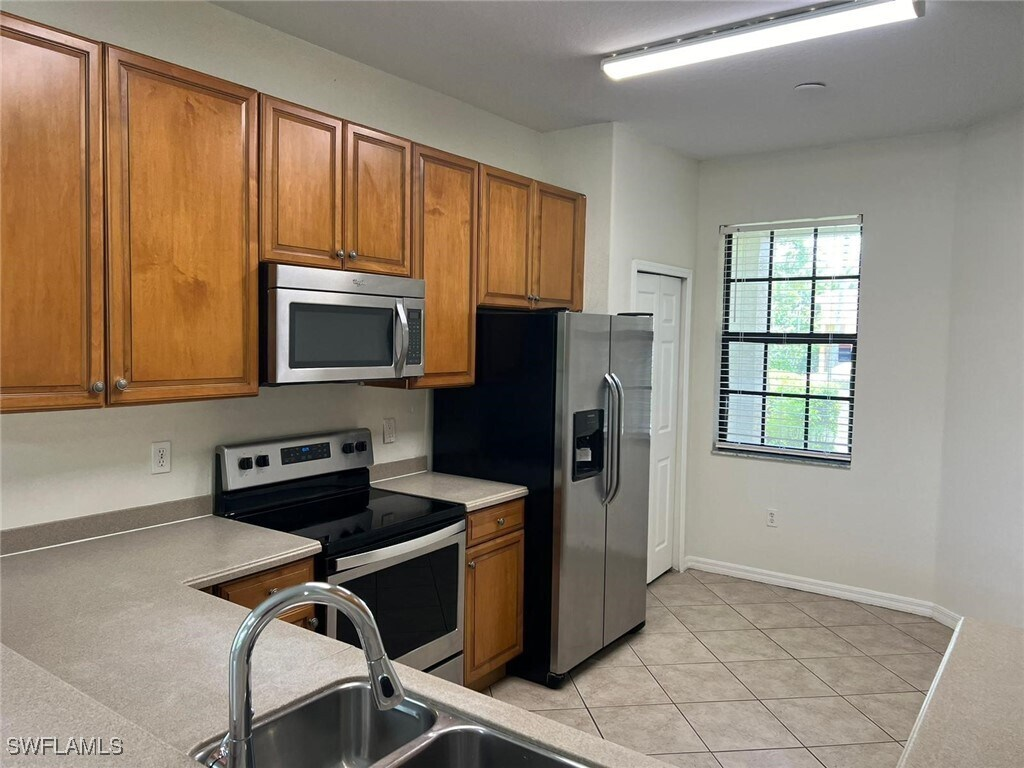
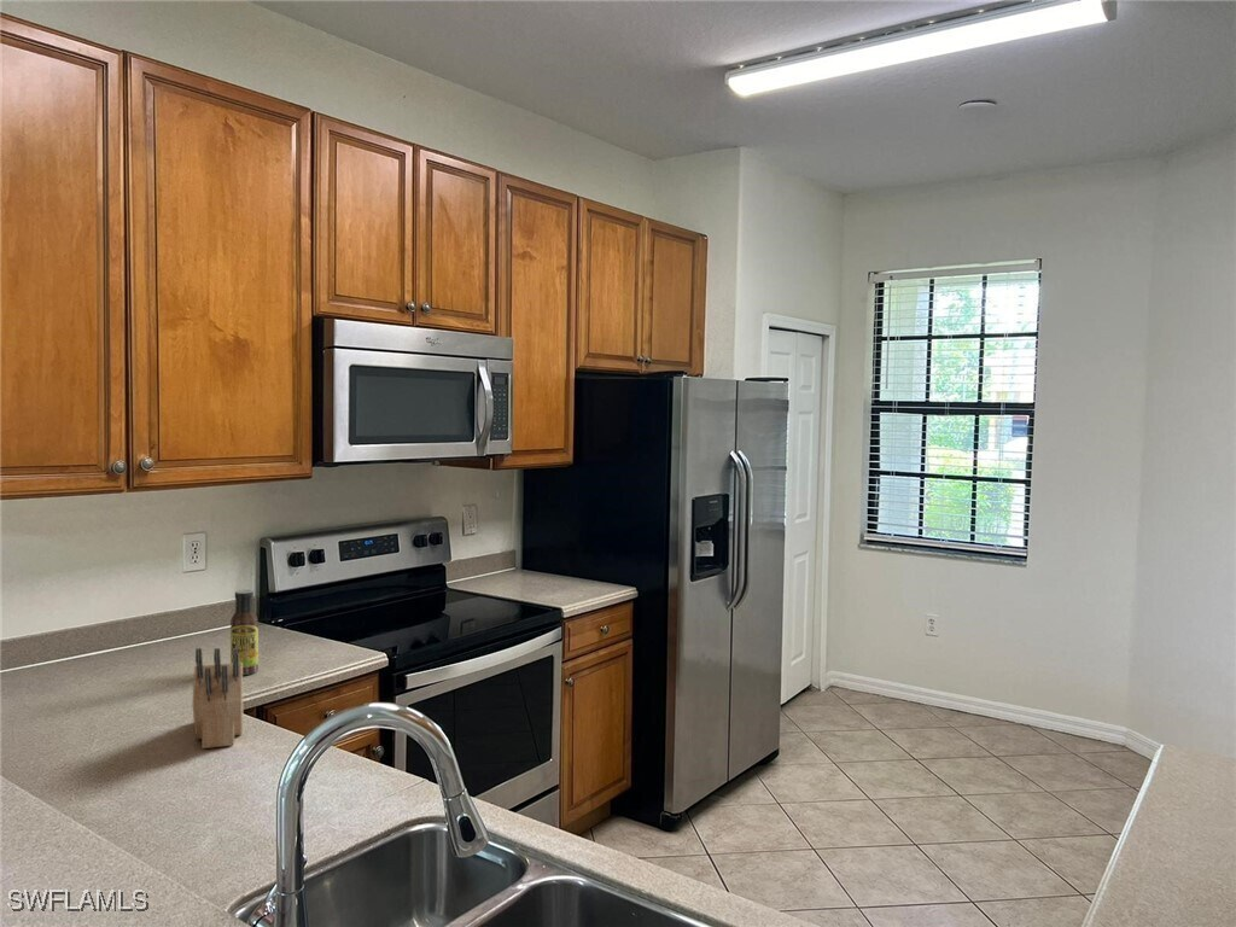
+ knife block [192,647,244,750]
+ sauce bottle [229,589,260,676]
